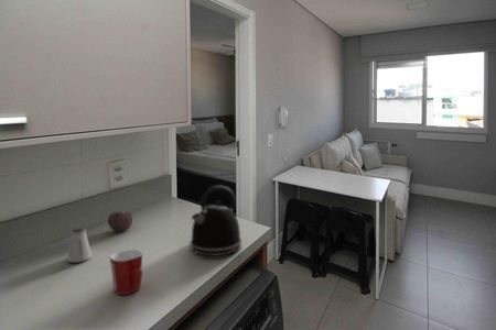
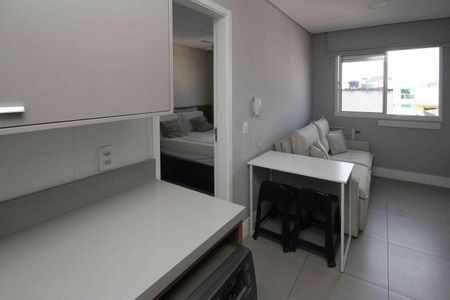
- kettle [190,184,242,256]
- mug [109,249,143,296]
- saltshaker [66,227,93,263]
- apple [107,210,133,232]
